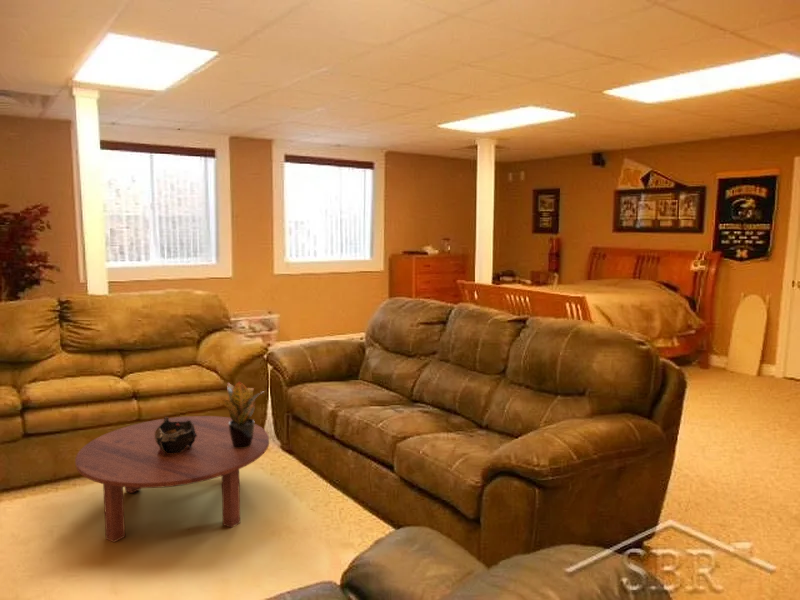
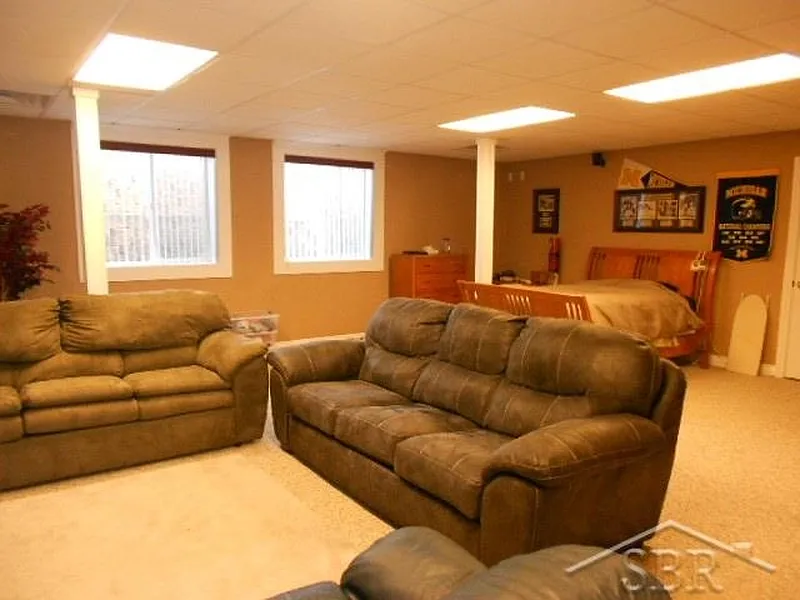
- coffee table [74,415,270,543]
- decorative bowl [155,416,197,456]
- potted plant [219,380,266,448]
